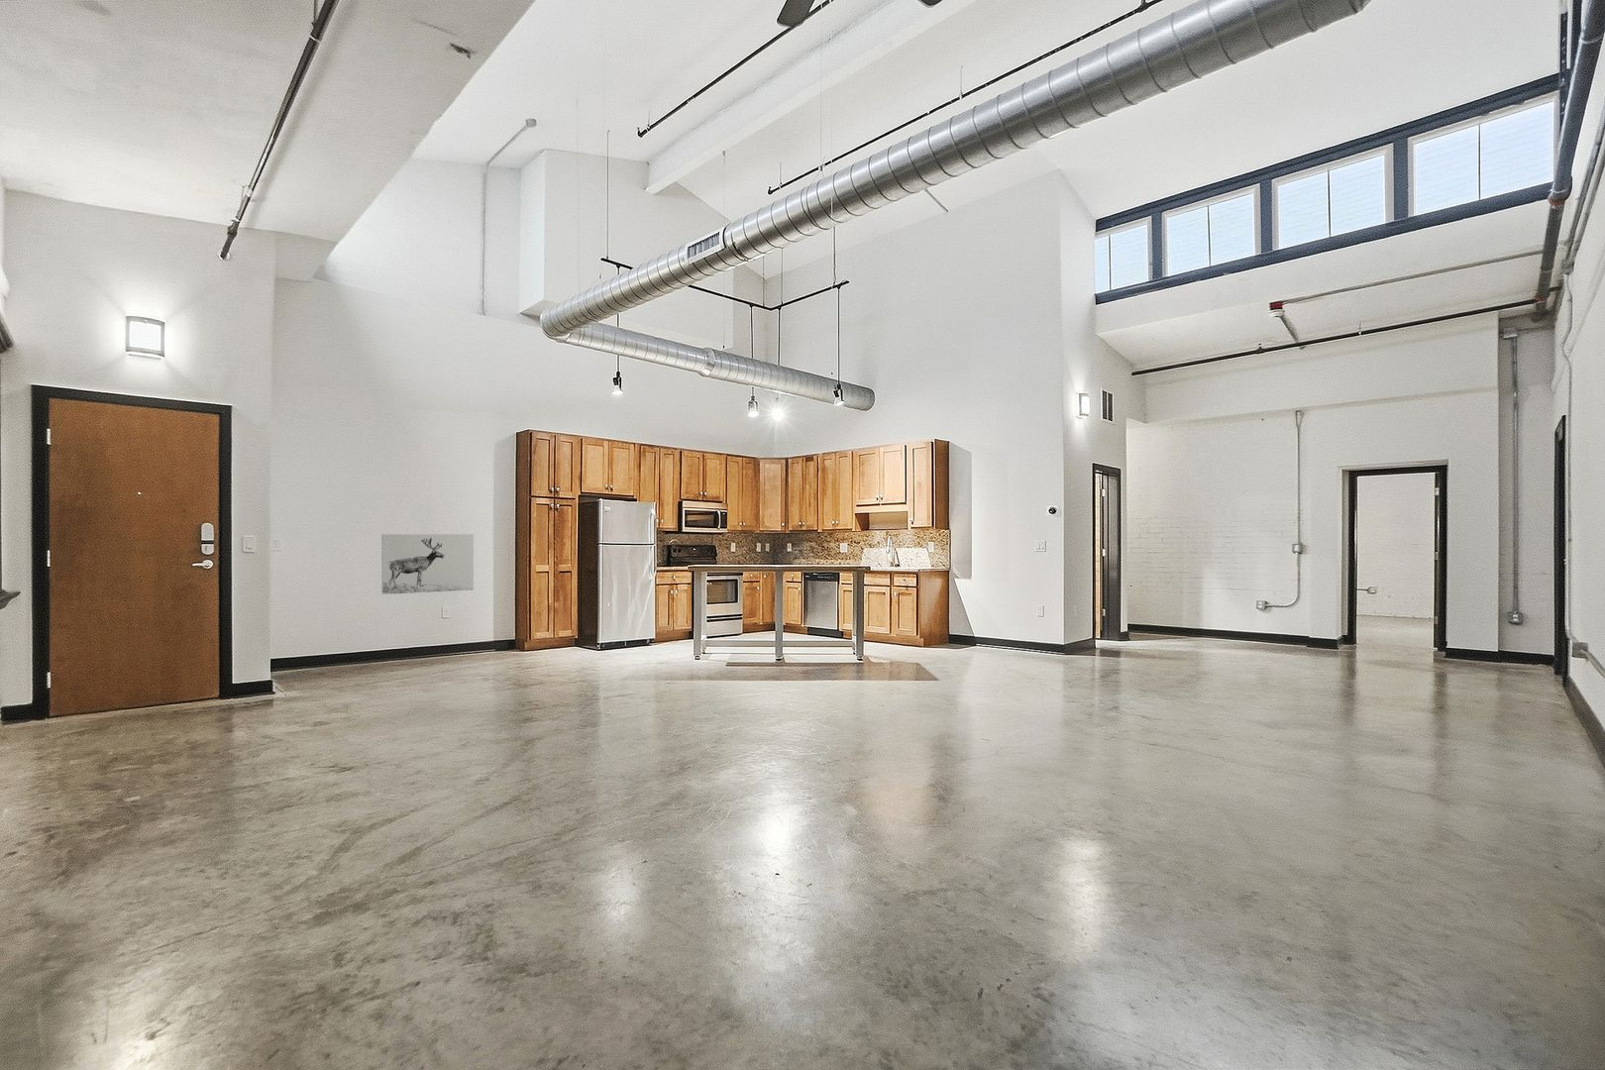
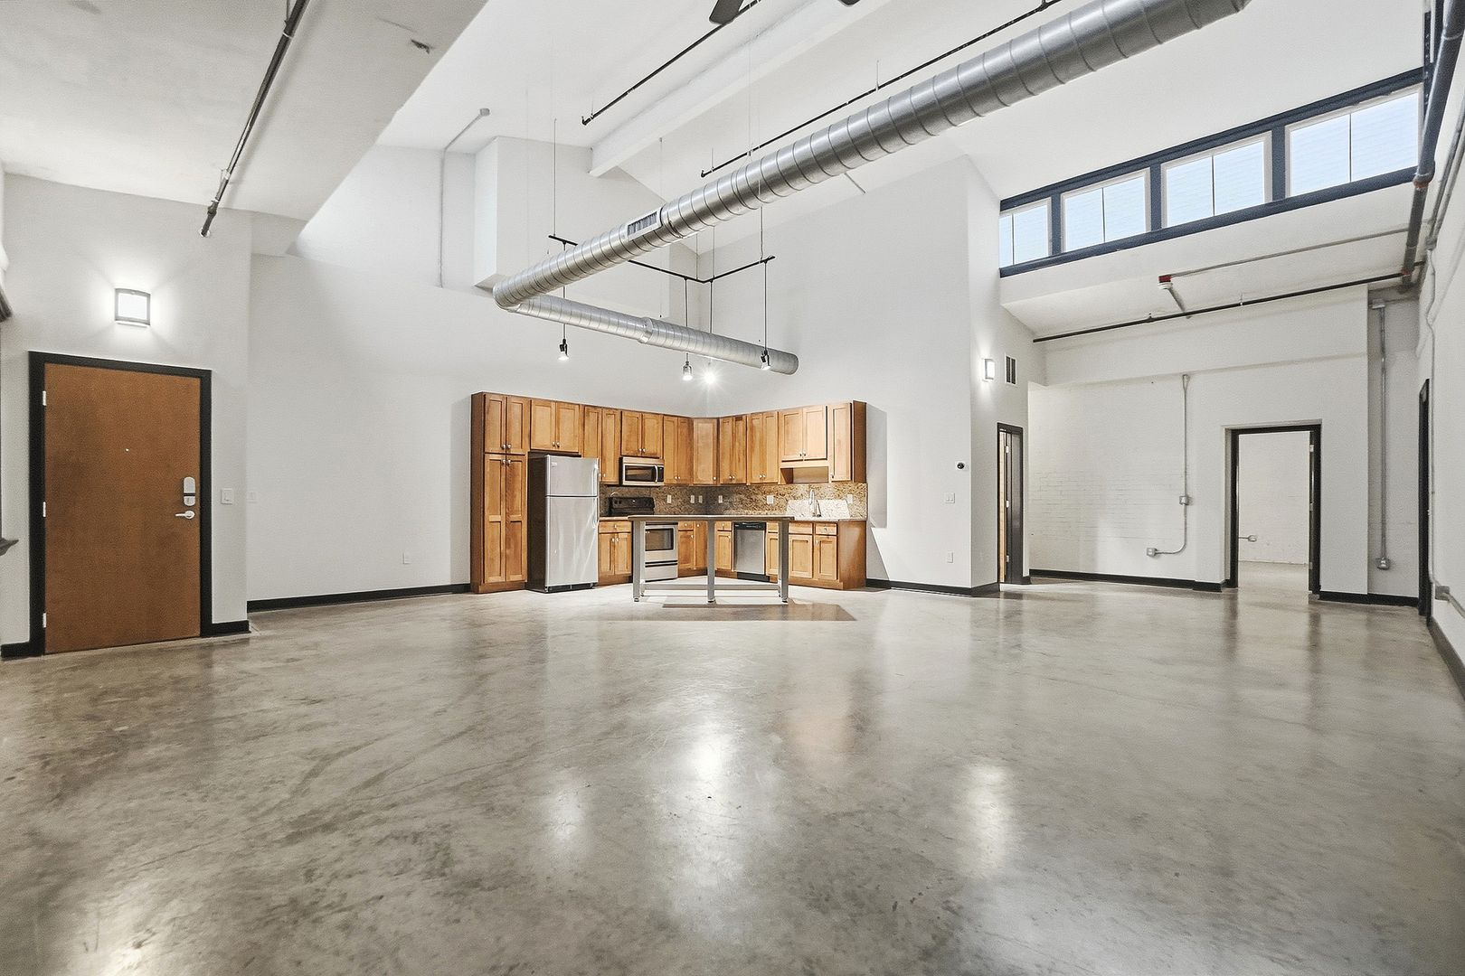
- wall art [381,533,474,596]
